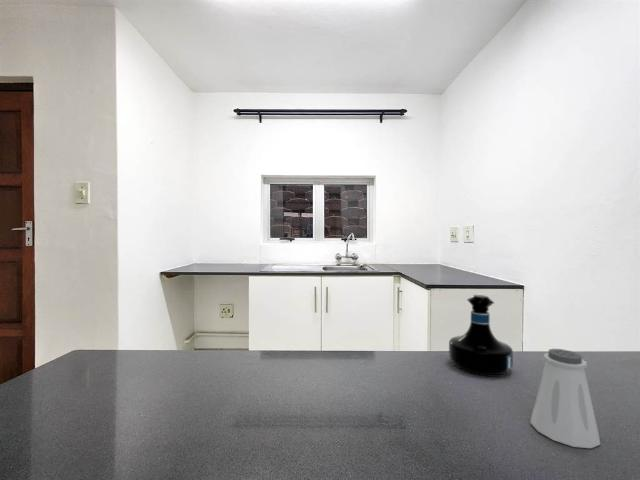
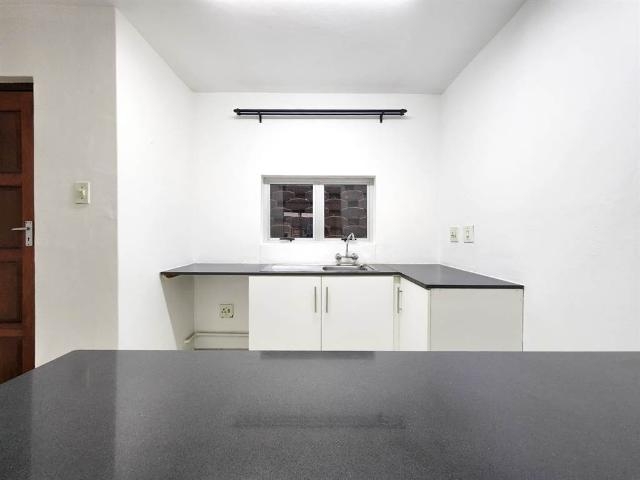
- tequila bottle [448,294,514,378]
- saltshaker [529,348,601,449]
